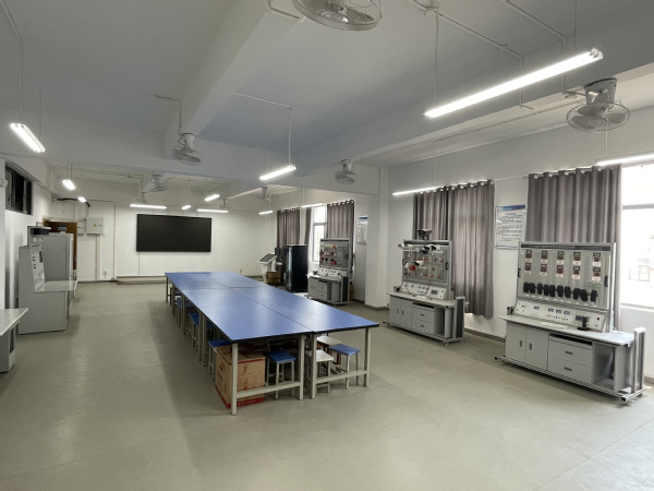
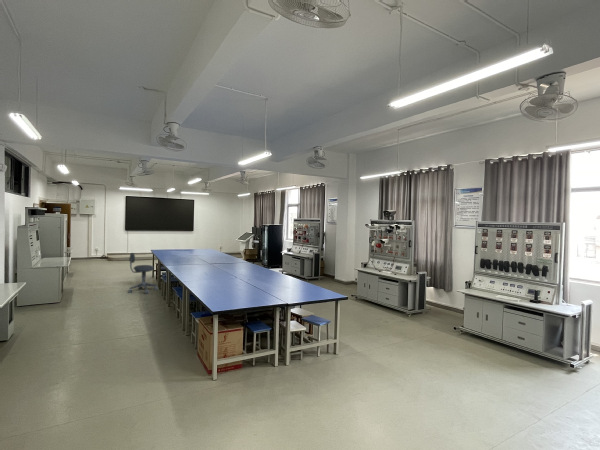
+ office chair [127,252,159,295]
